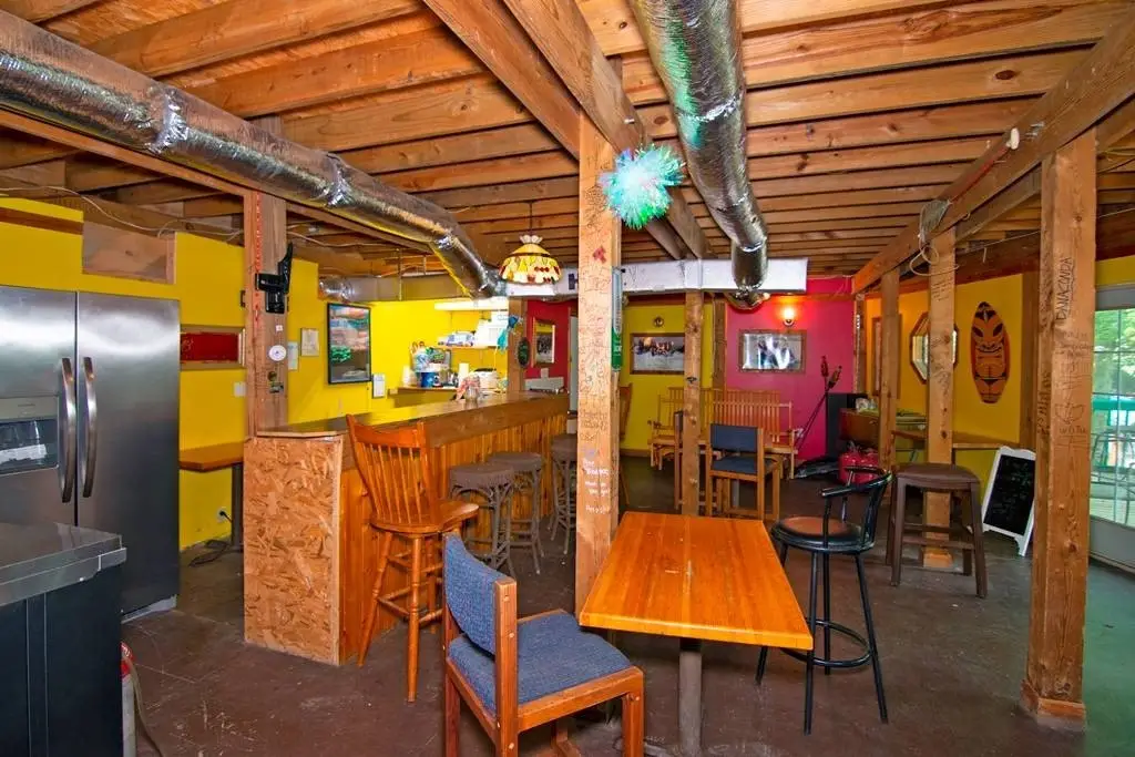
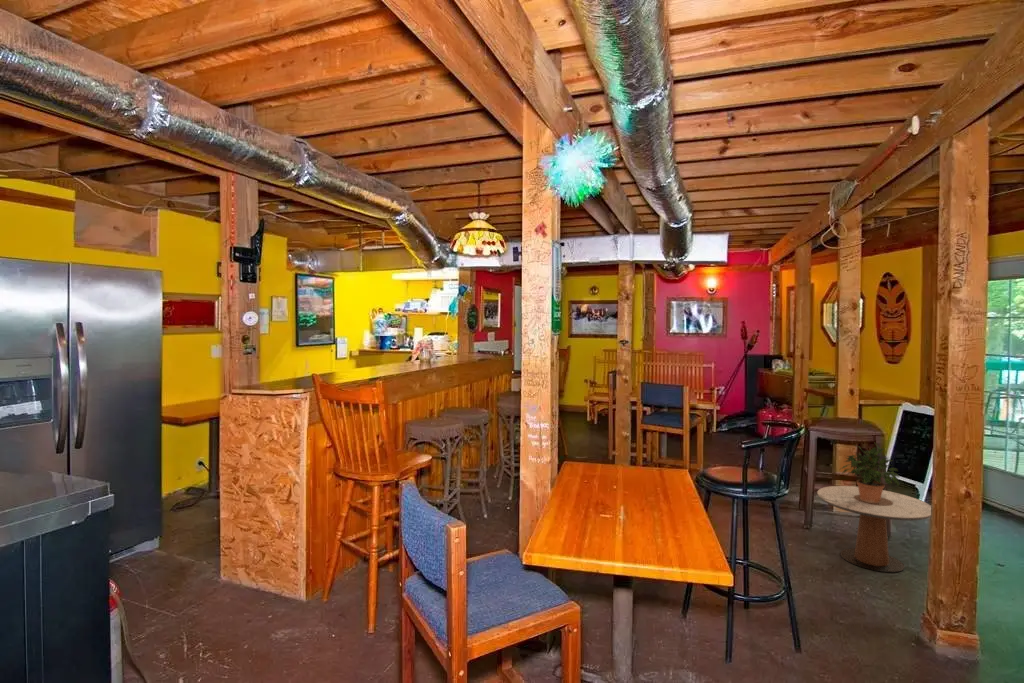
+ potted plant [840,442,901,503]
+ side table [816,485,932,573]
